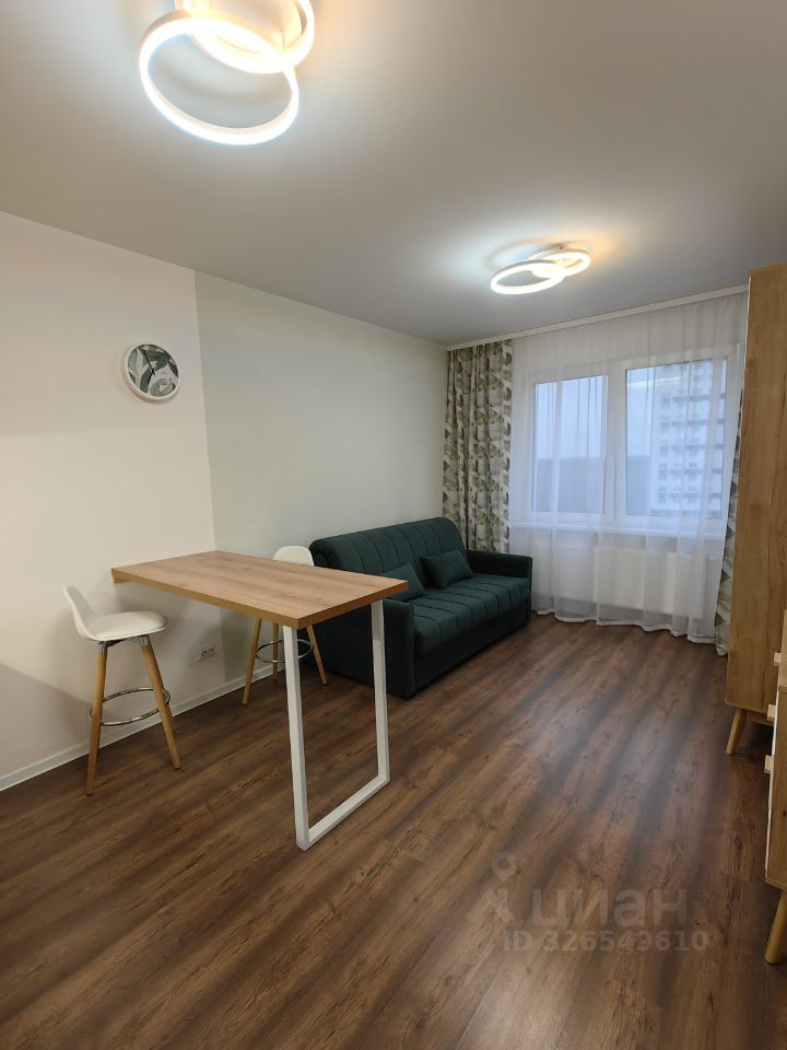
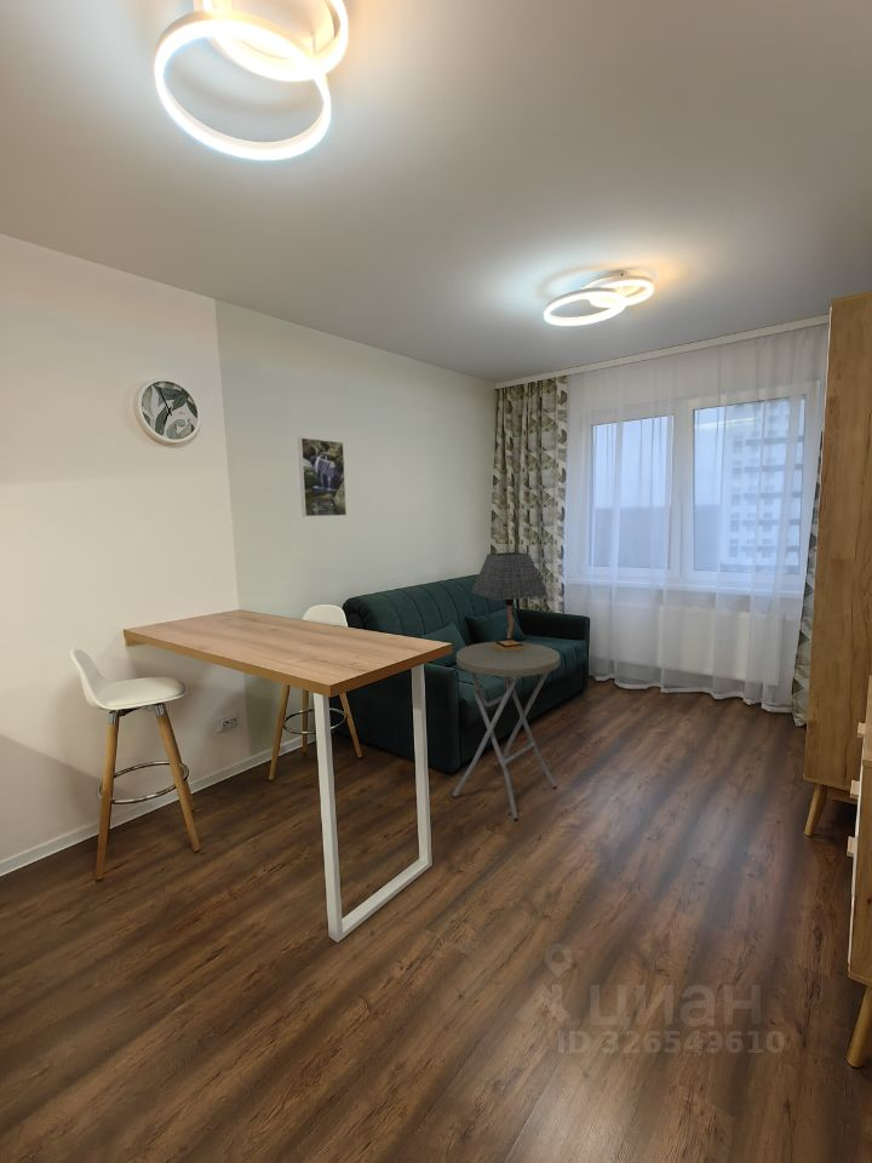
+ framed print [297,436,348,517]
+ table lamp [471,551,549,652]
+ side table [452,641,561,821]
